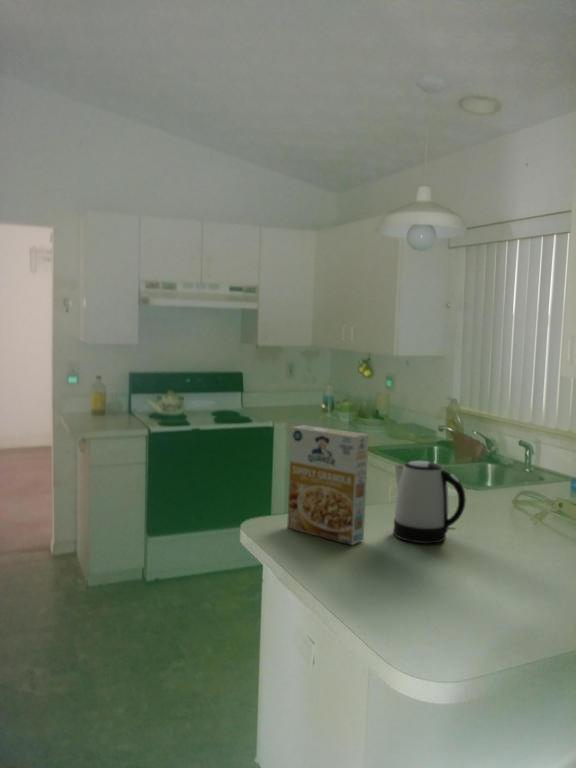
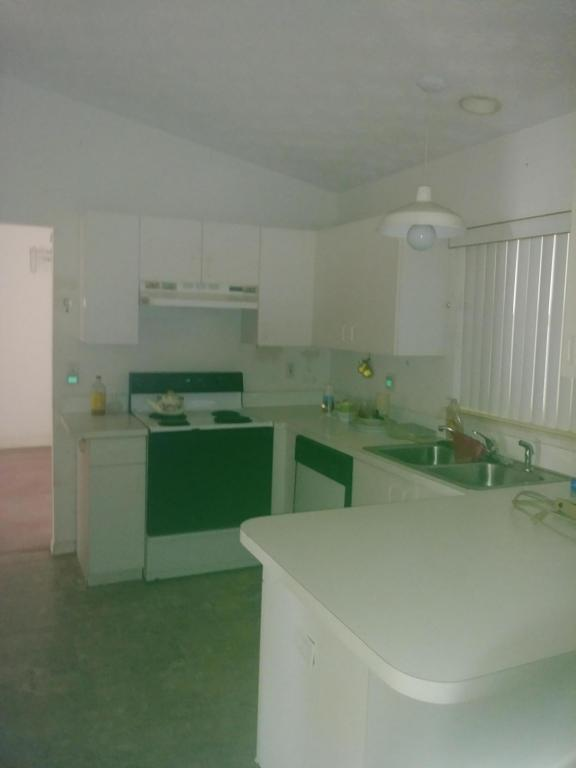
- cereal box [286,424,370,546]
- kettle [392,460,467,545]
